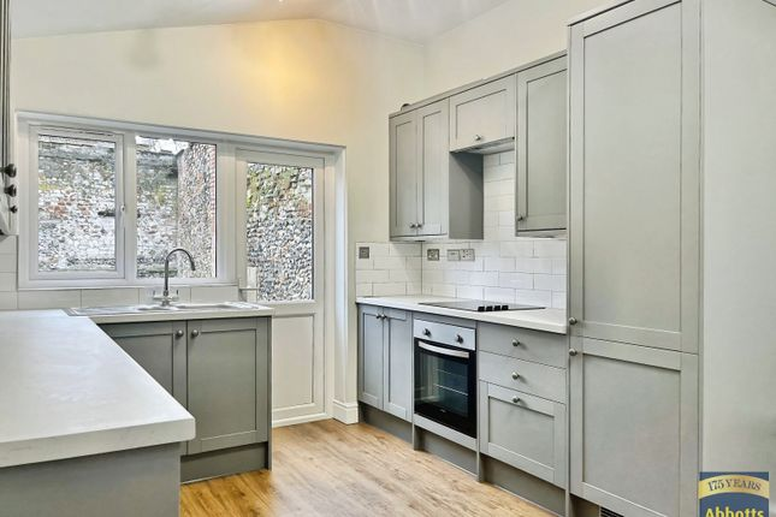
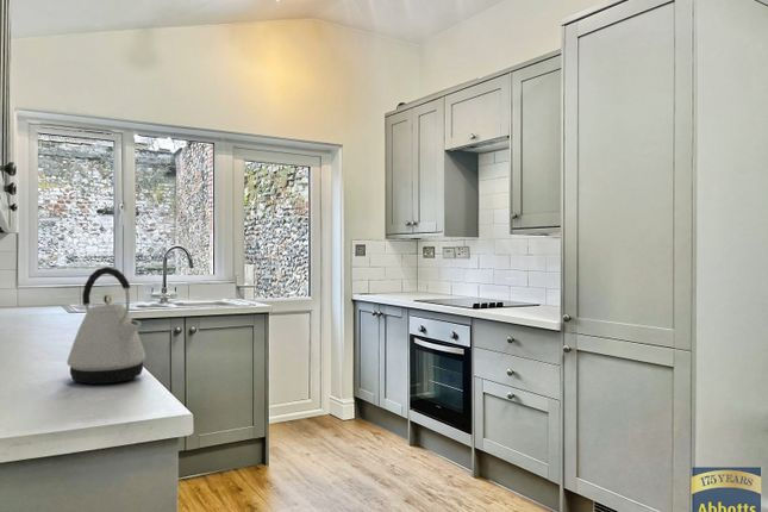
+ kettle [65,266,146,386]
